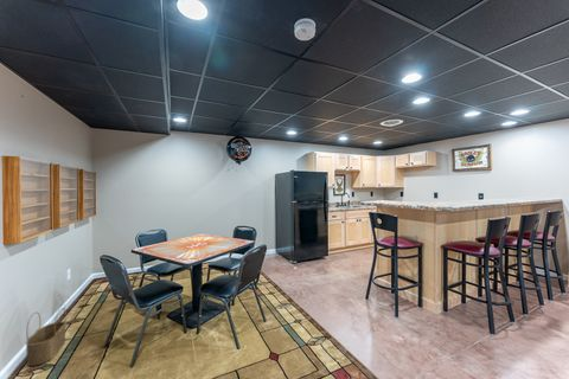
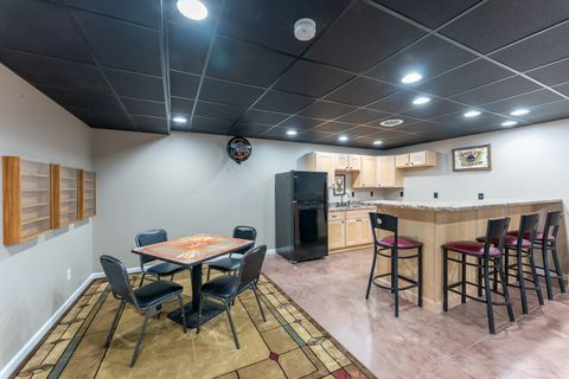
- wicker basket [25,307,68,367]
